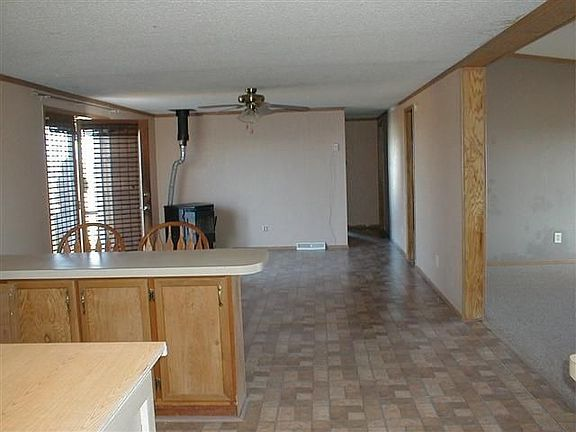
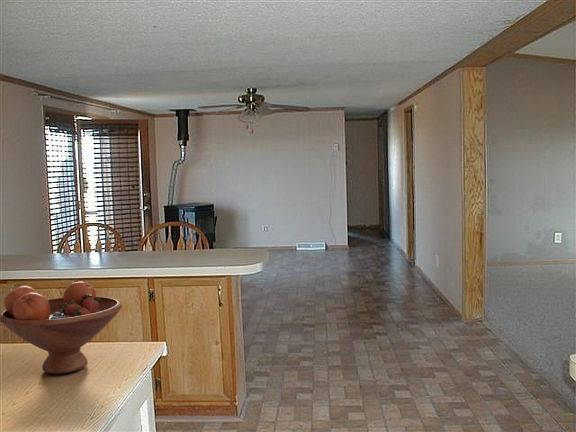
+ fruit bowl [0,281,123,375]
